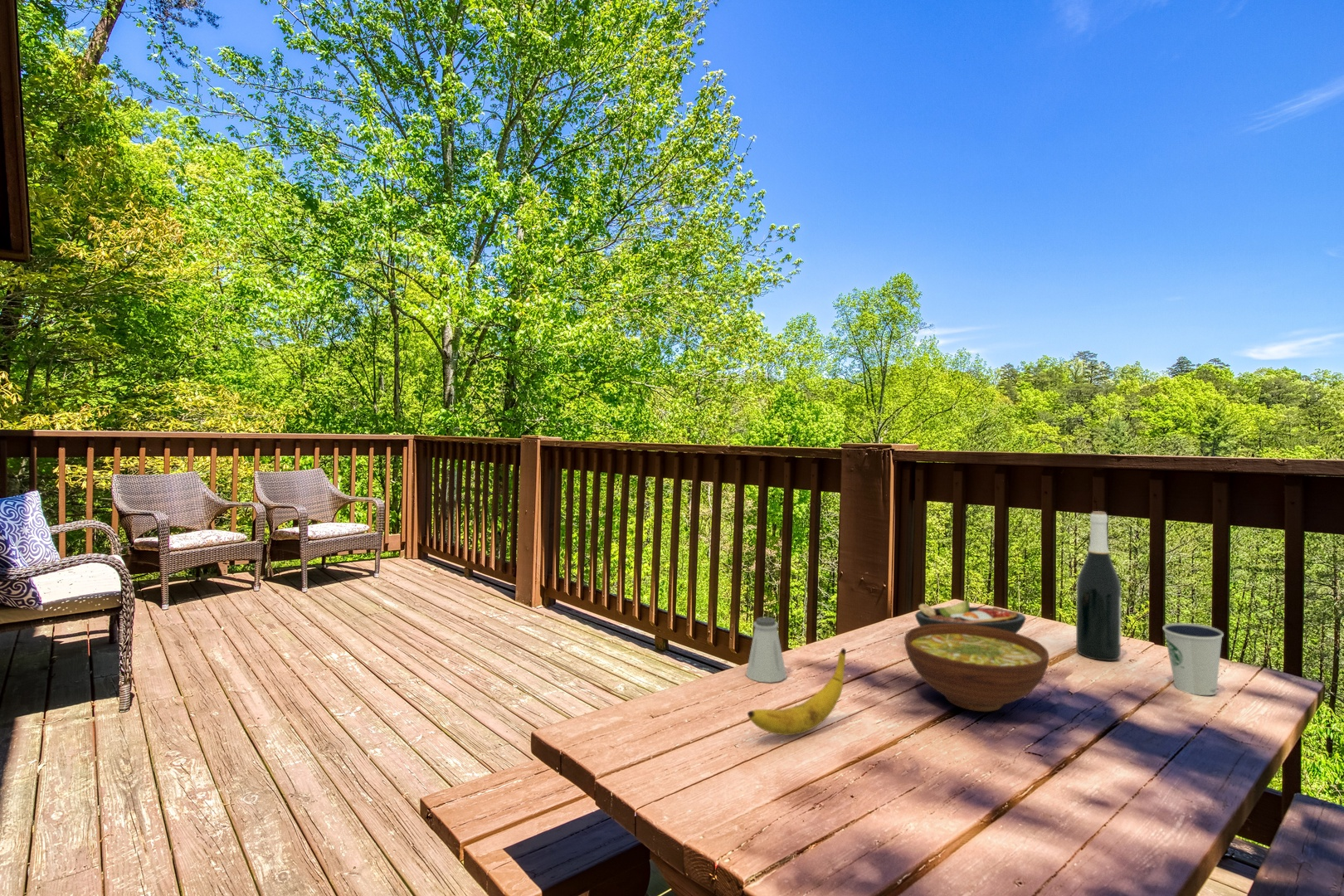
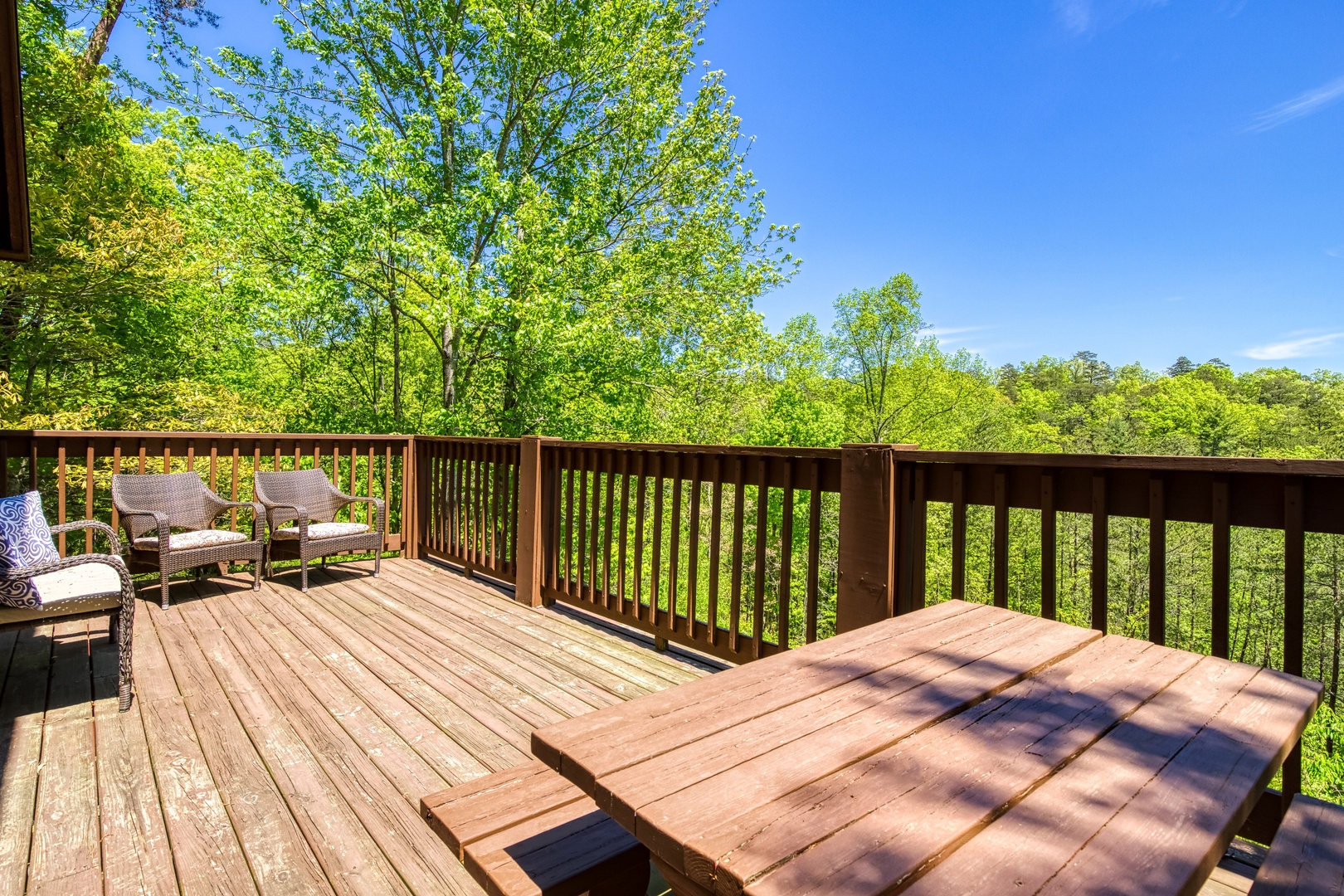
- bowl [903,624,1049,713]
- banana [747,647,847,736]
- wine bottle [1075,510,1122,661]
- dixie cup [1161,622,1225,696]
- saltshaker [745,616,787,684]
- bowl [914,599,1026,634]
